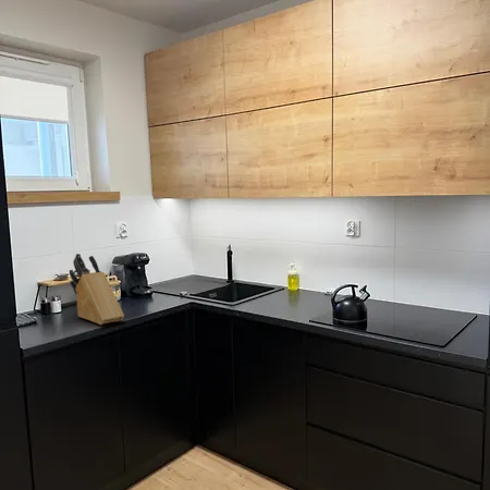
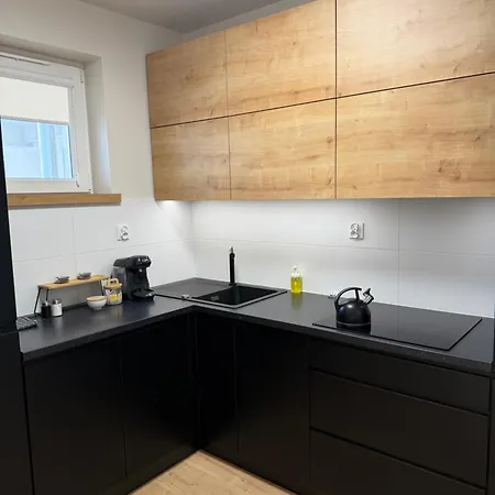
- knife block [69,253,125,326]
